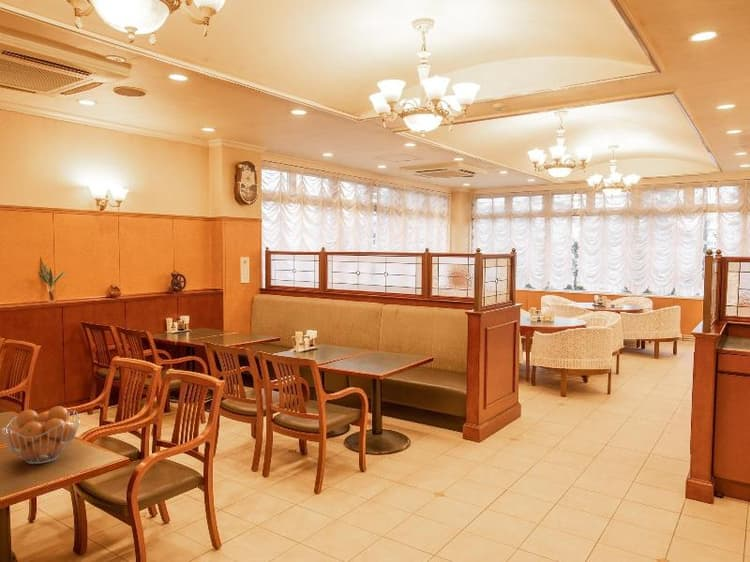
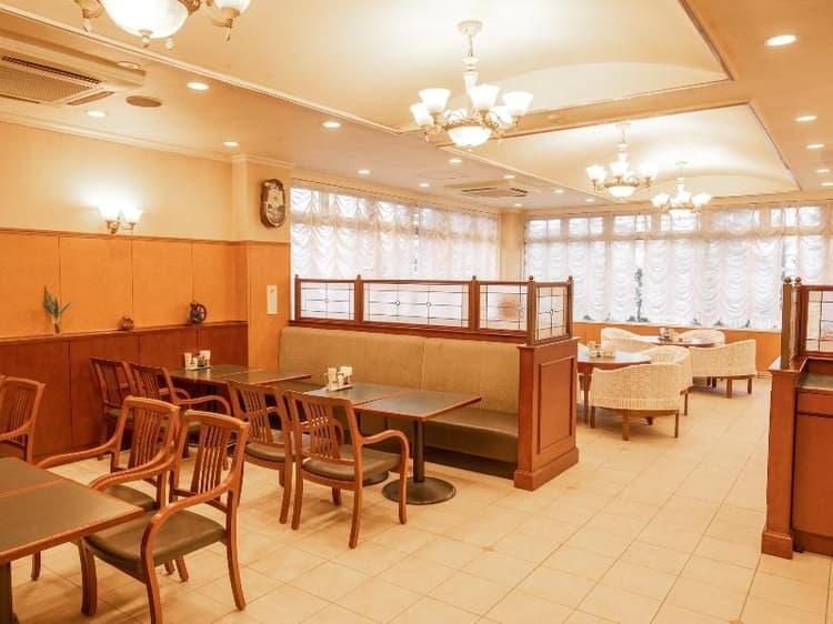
- fruit basket [0,405,81,465]
